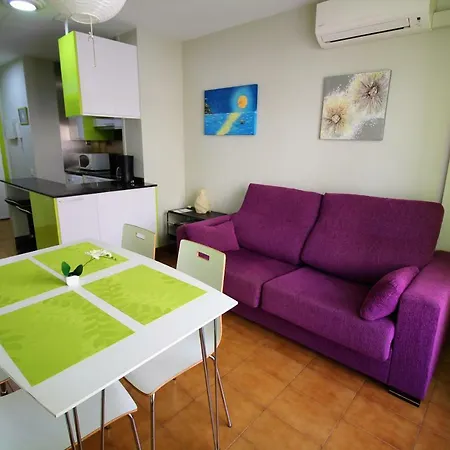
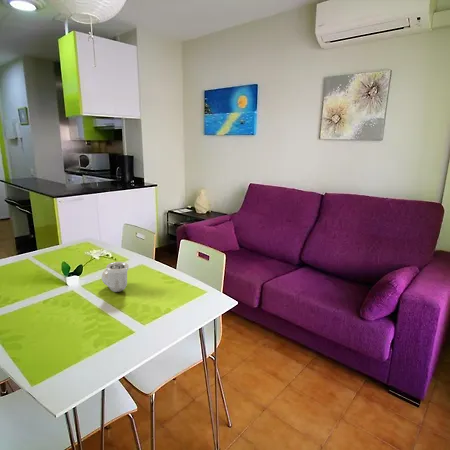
+ pipe fitting [101,261,129,293]
